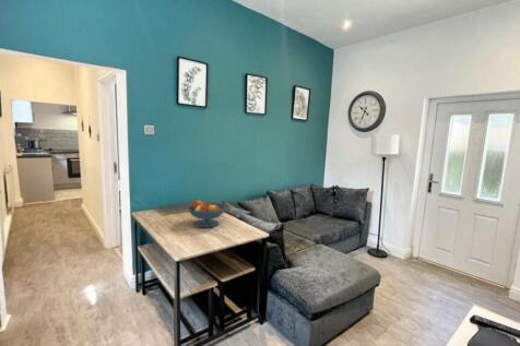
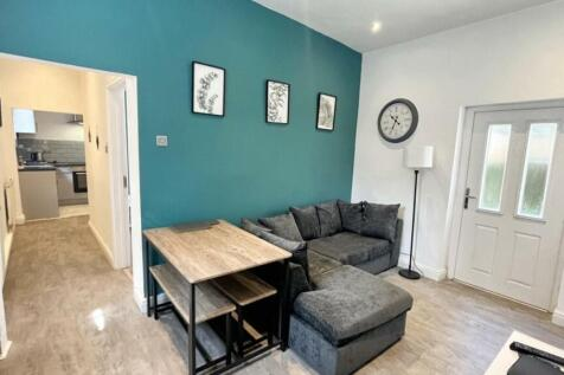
- fruit bowl [187,200,227,228]
